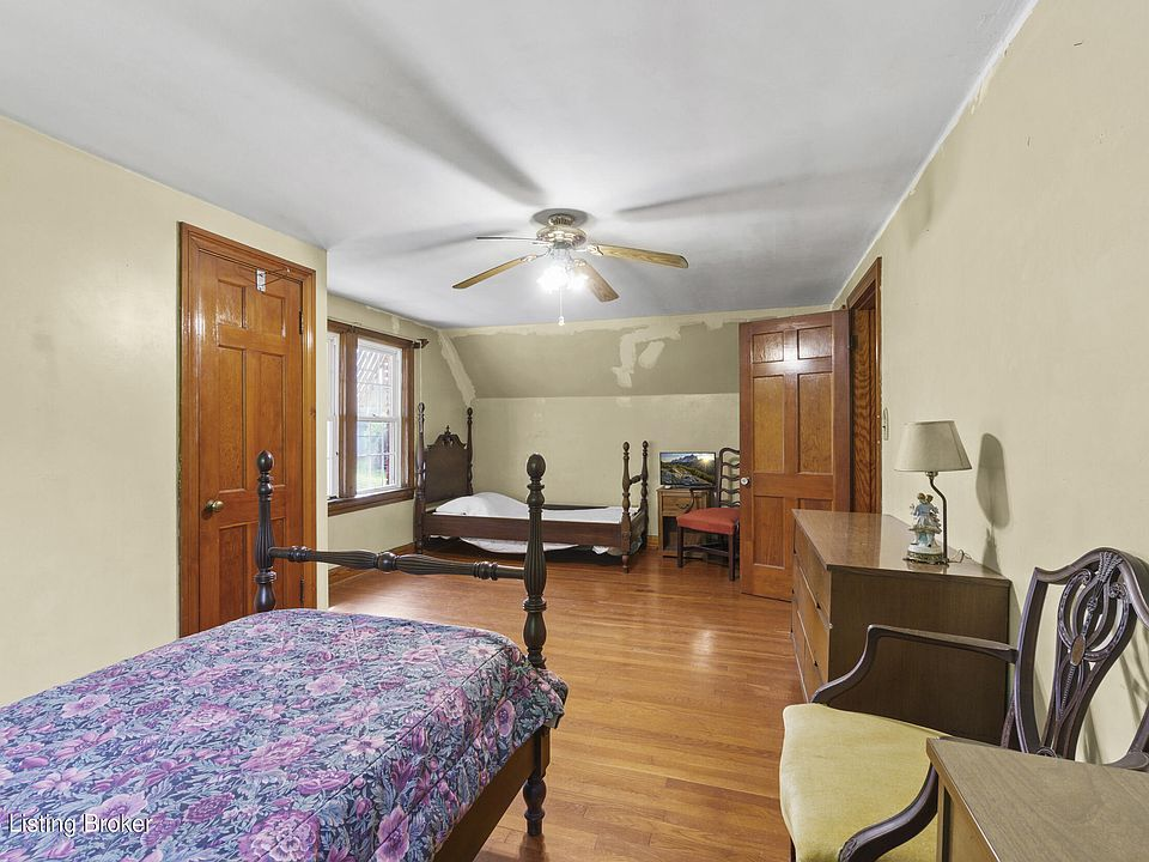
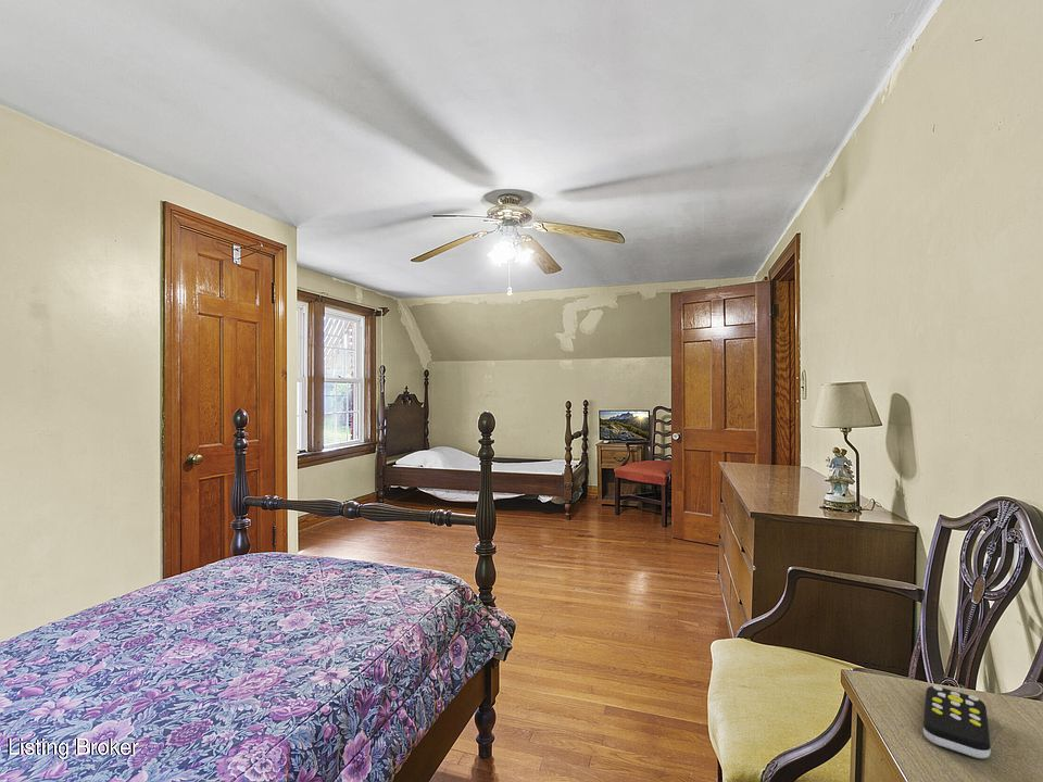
+ remote control [922,684,992,759]
